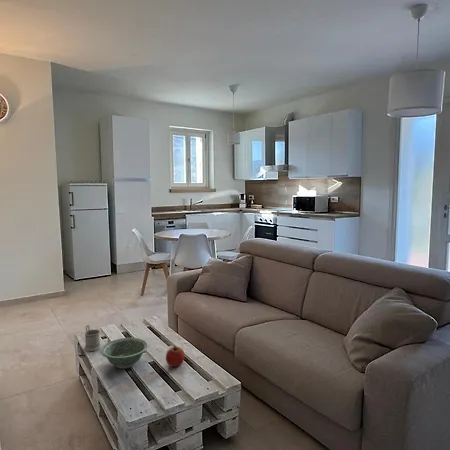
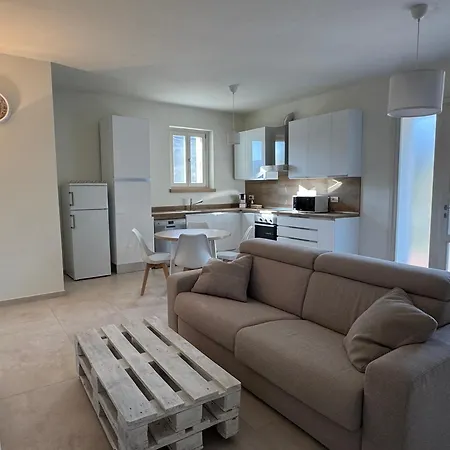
- bowl [100,337,149,369]
- apple [165,345,185,368]
- mug [83,324,102,352]
